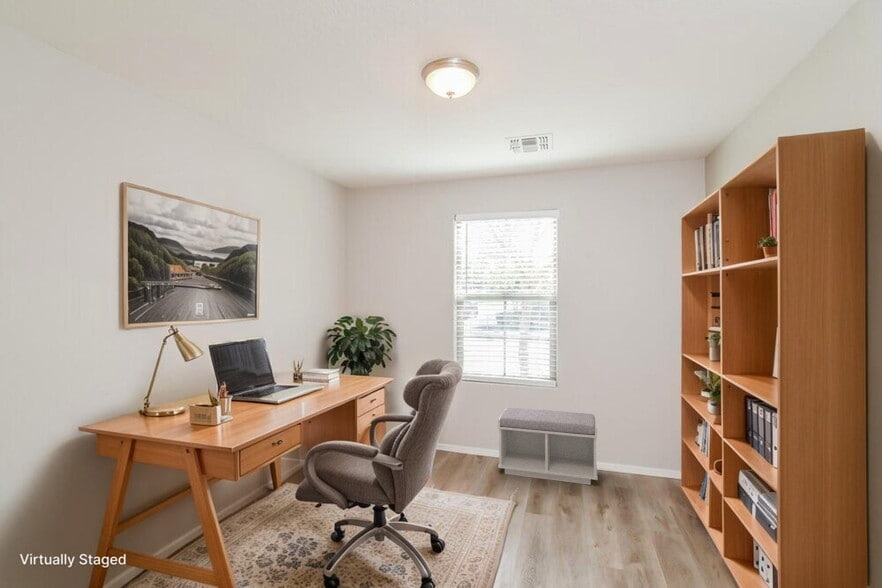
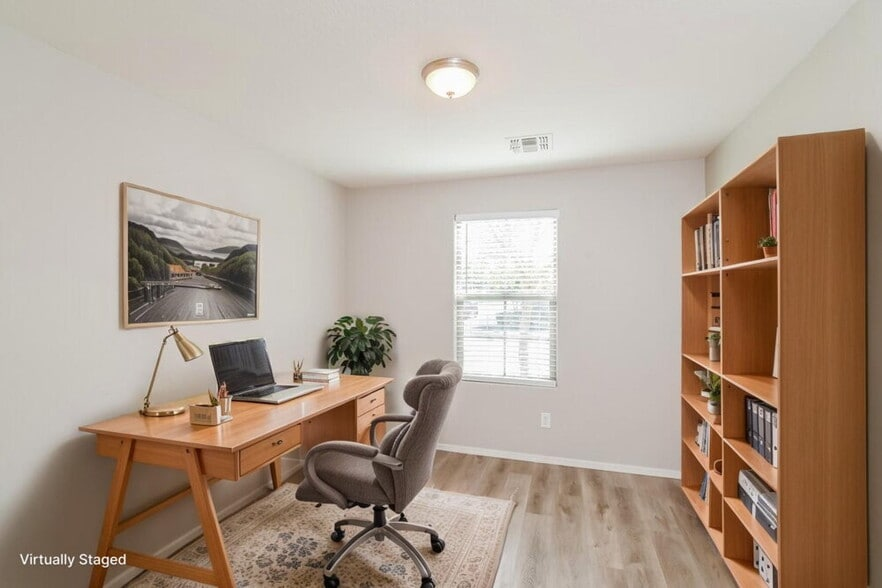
- bench [497,407,598,486]
